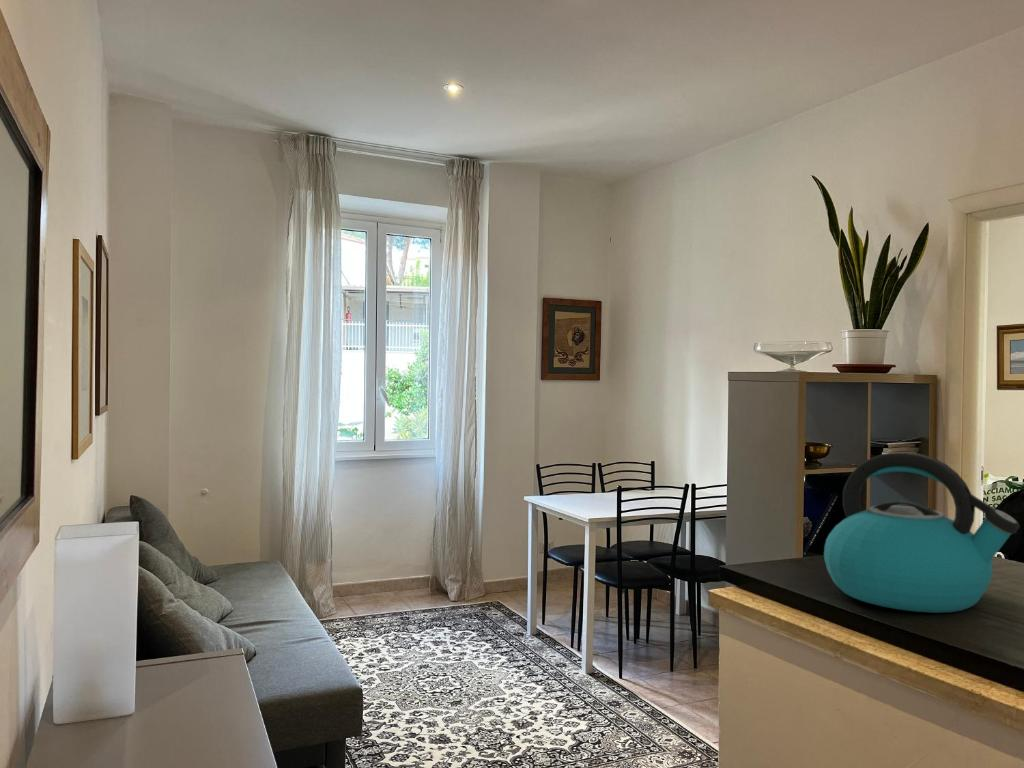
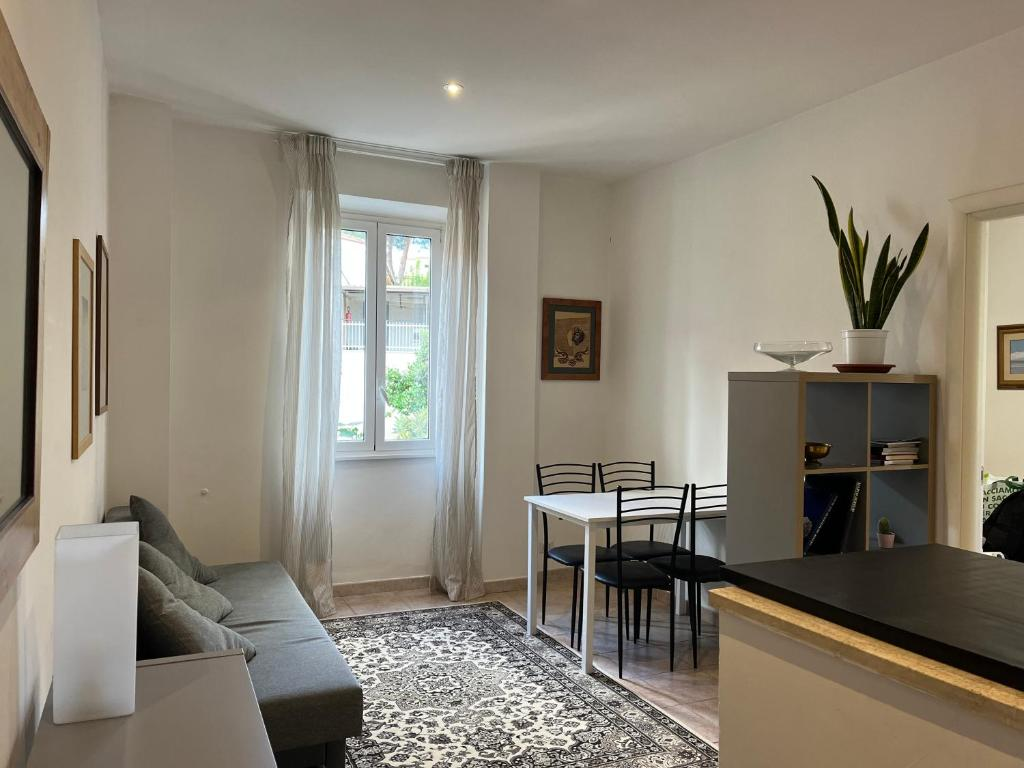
- kettle [823,451,1021,614]
